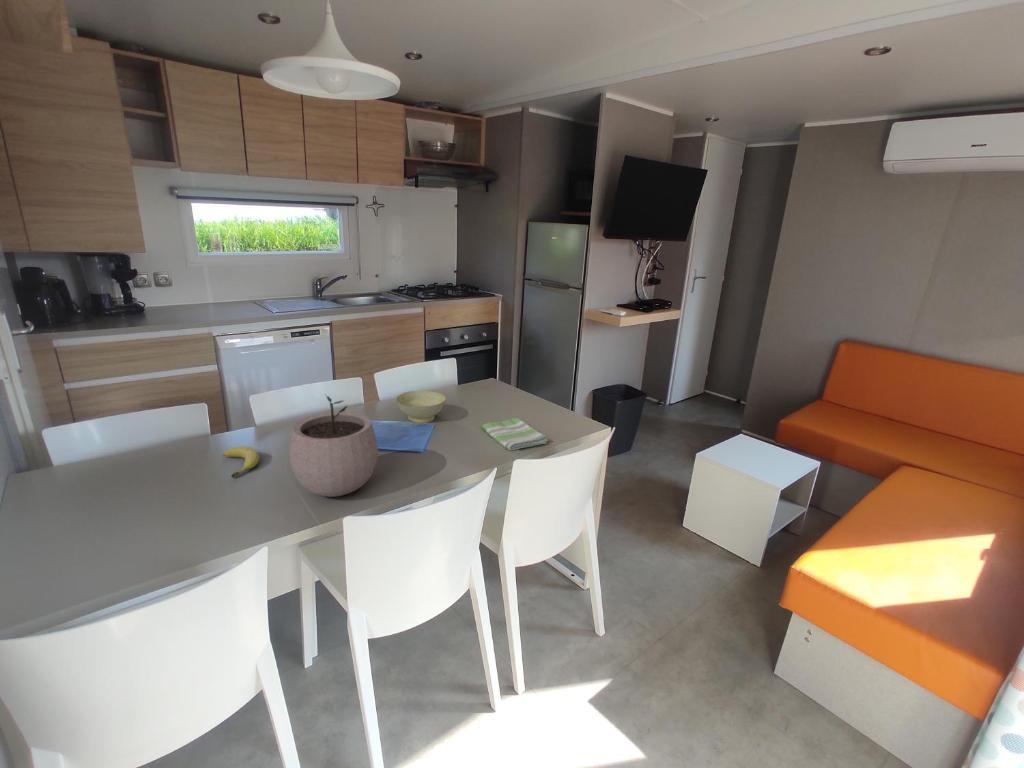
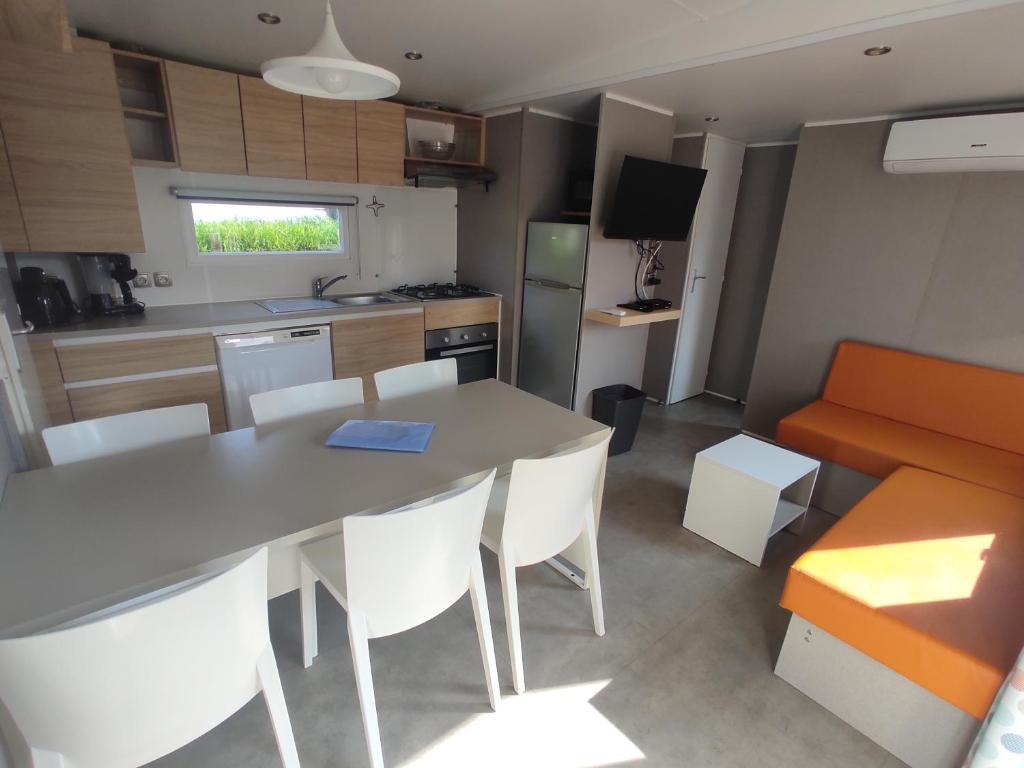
- plant pot [289,393,379,498]
- dish towel [481,417,549,451]
- bowl [395,390,447,424]
- fruit [221,446,260,479]
